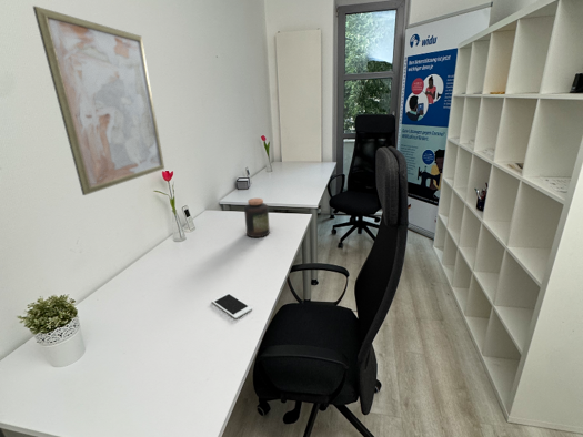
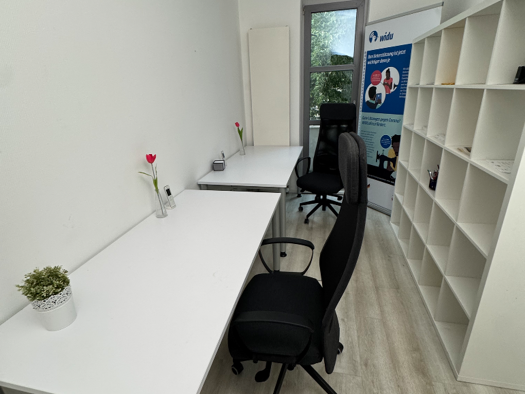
- cell phone [211,292,253,319]
- wall art [32,4,165,196]
- jar [243,197,271,238]
